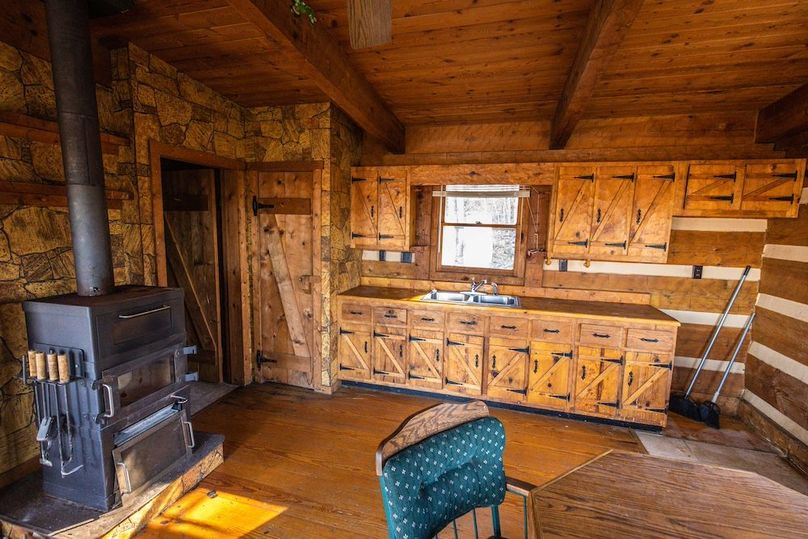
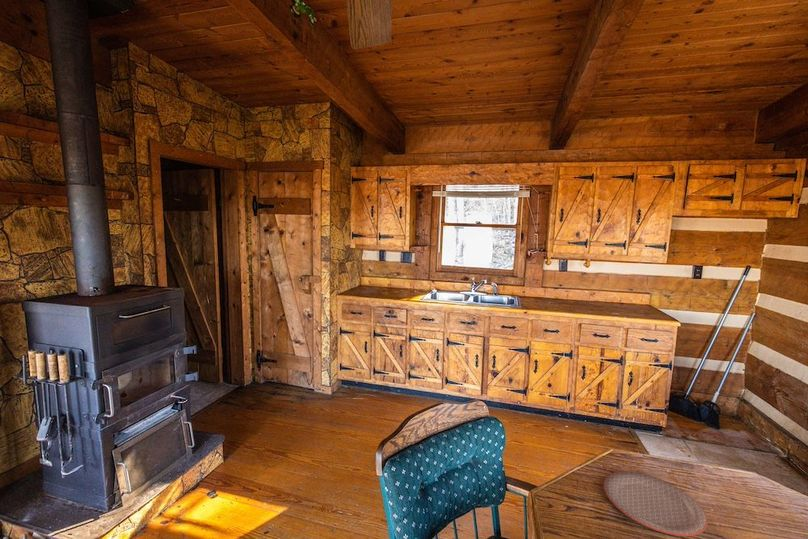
+ plate [603,470,708,537]
